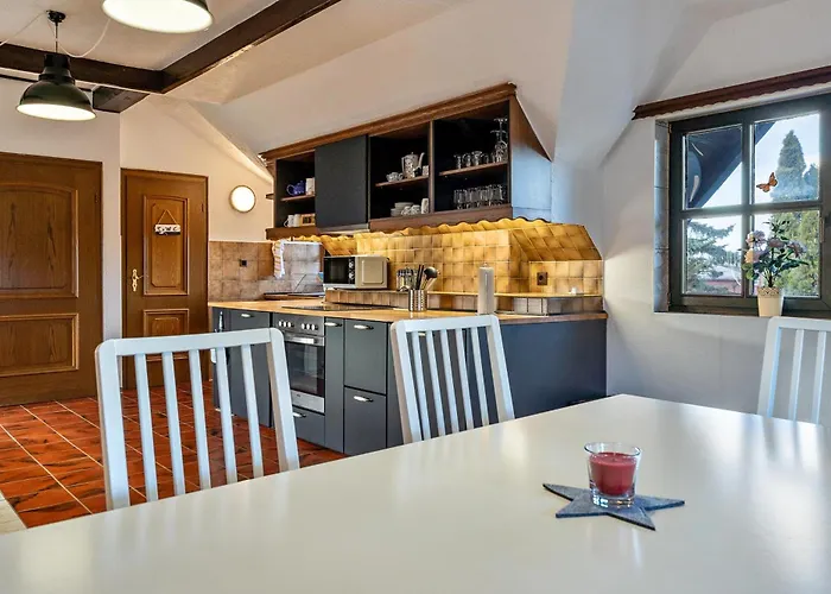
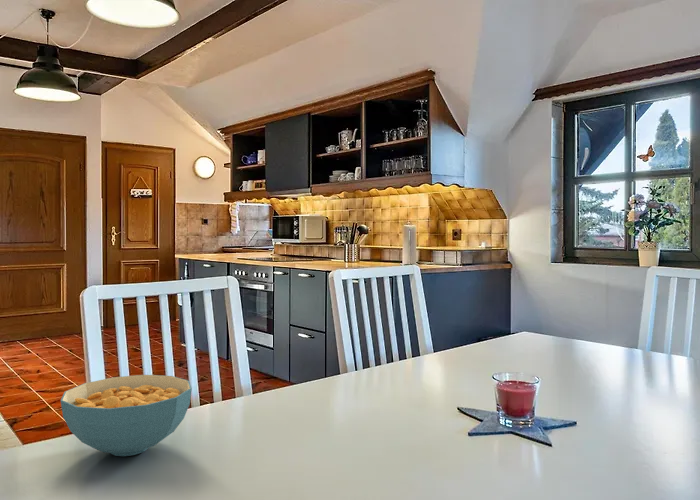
+ cereal bowl [60,374,193,457]
